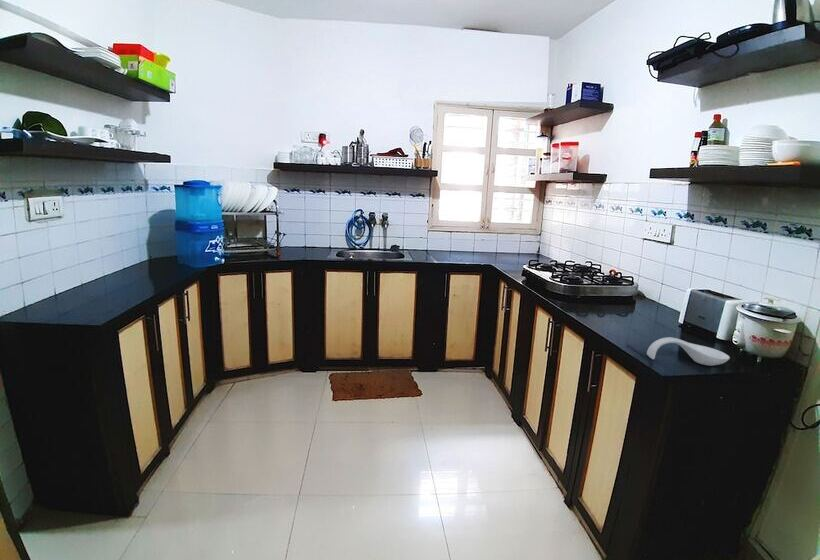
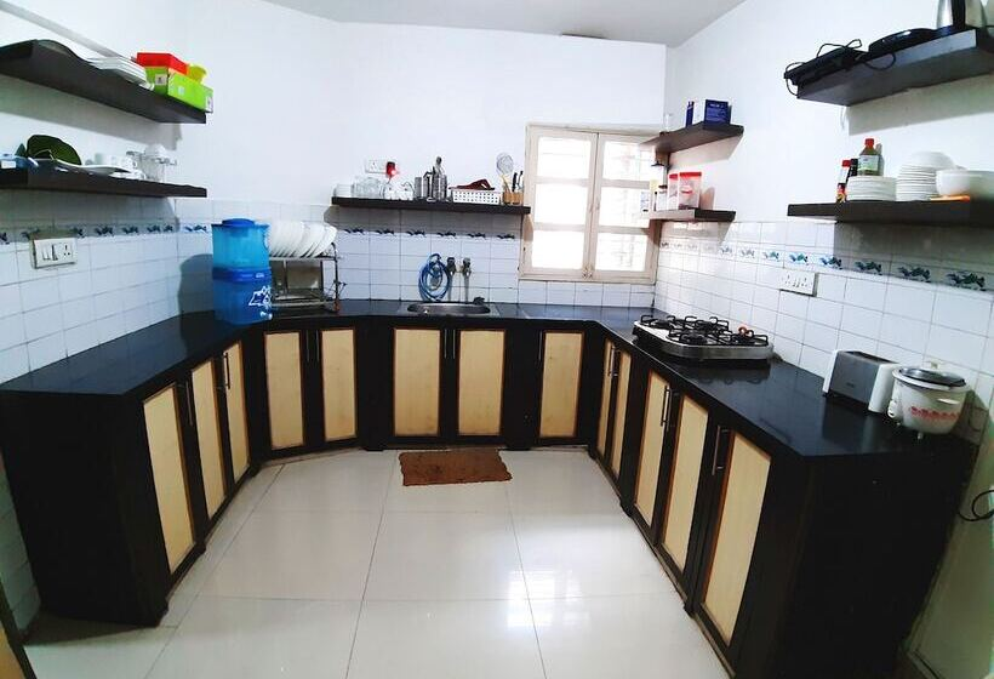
- spoon rest [646,336,731,367]
